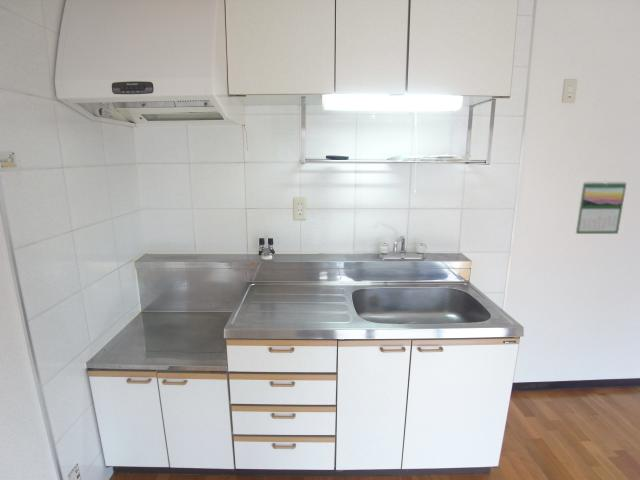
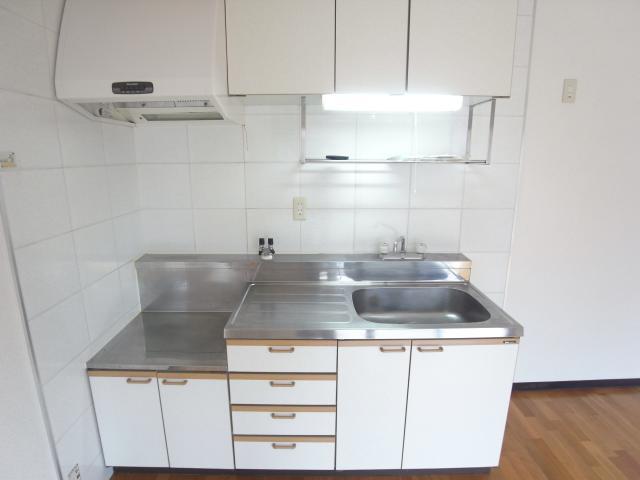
- calendar [575,180,627,235]
